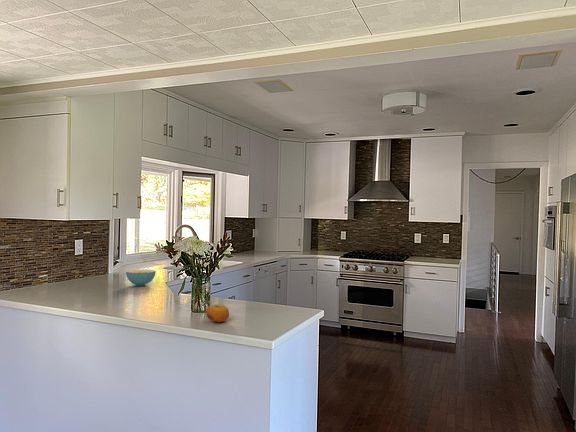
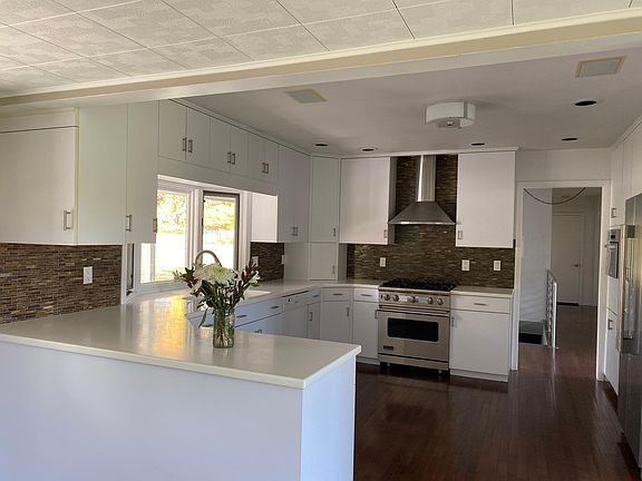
- fruit [205,303,230,323]
- cereal bowl [125,269,157,287]
